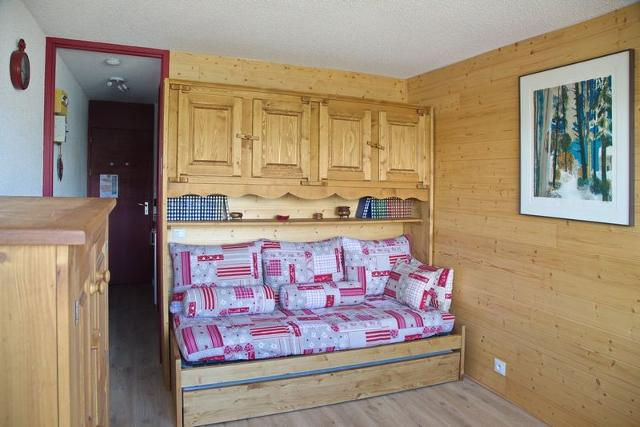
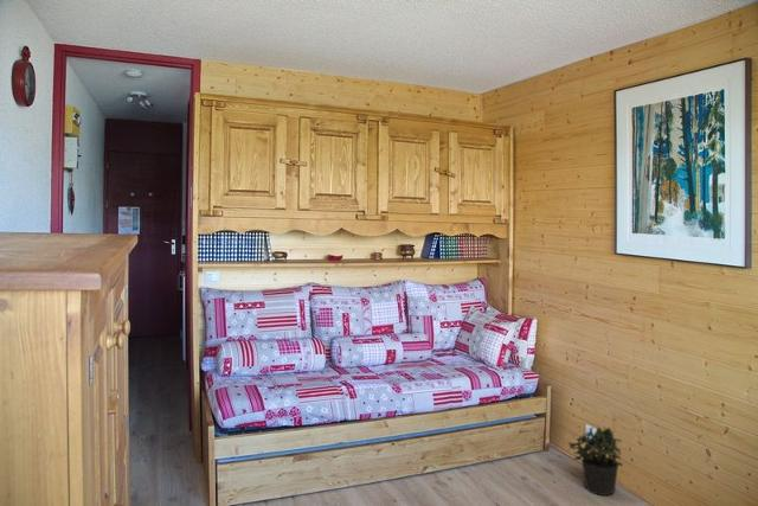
+ potted plant [567,427,624,497]
